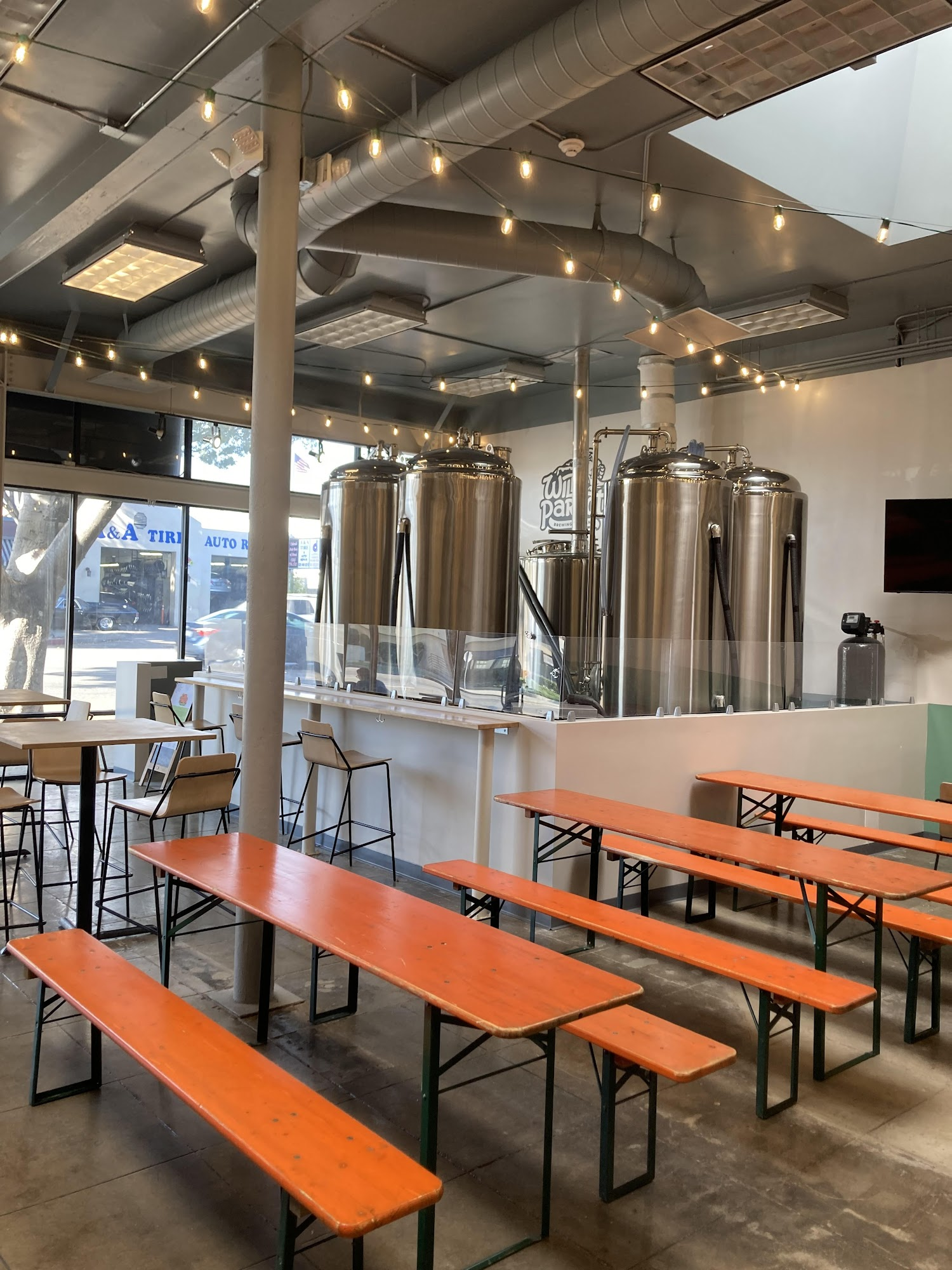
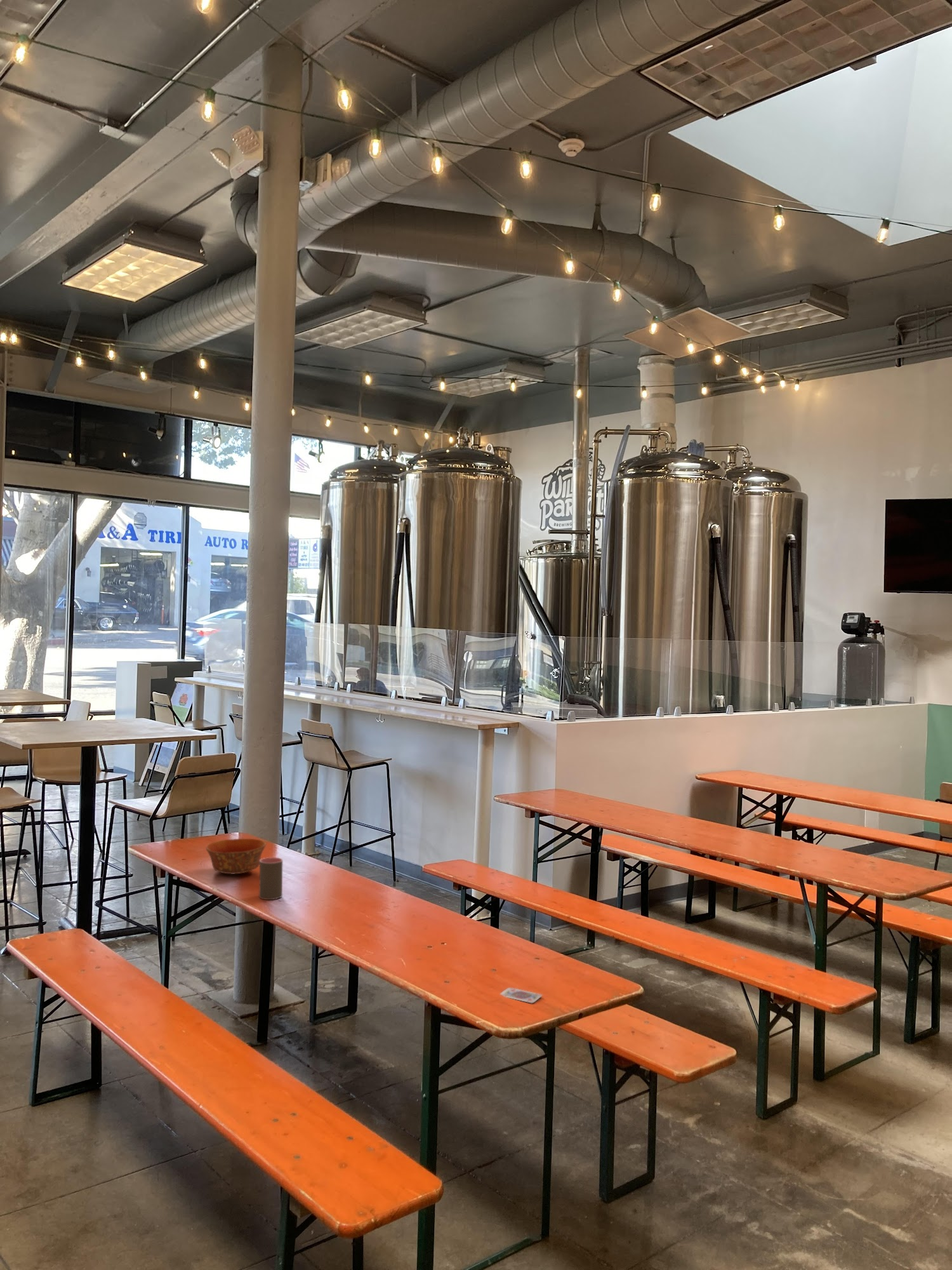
+ playing card [499,987,543,1004]
+ cup [258,857,283,900]
+ bowl [205,838,267,875]
